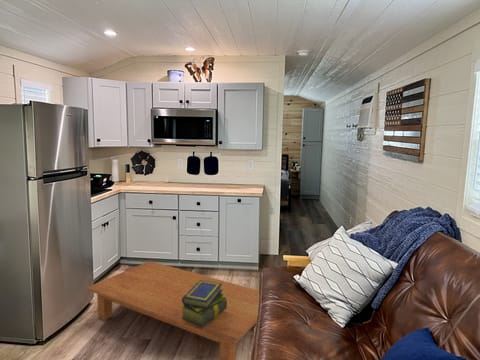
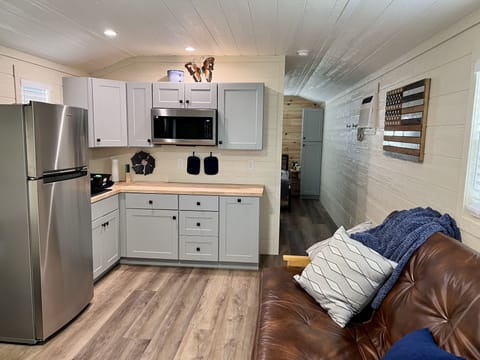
- coffee table [85,260,260,360]
- stack of books [180,280,227,328]
